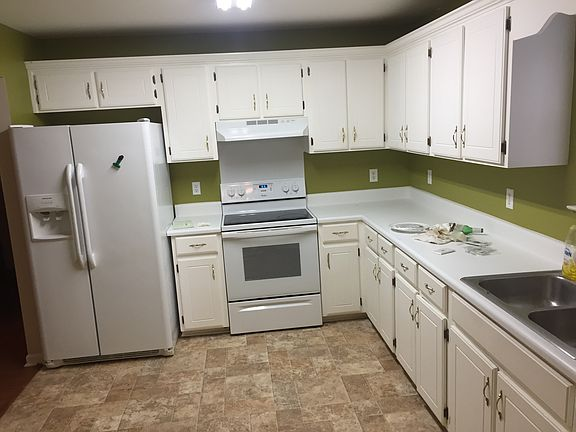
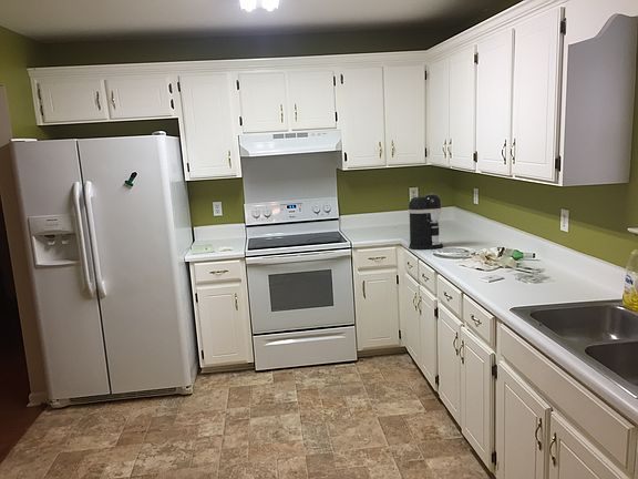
+ coffee maker [408,193,444,251]
